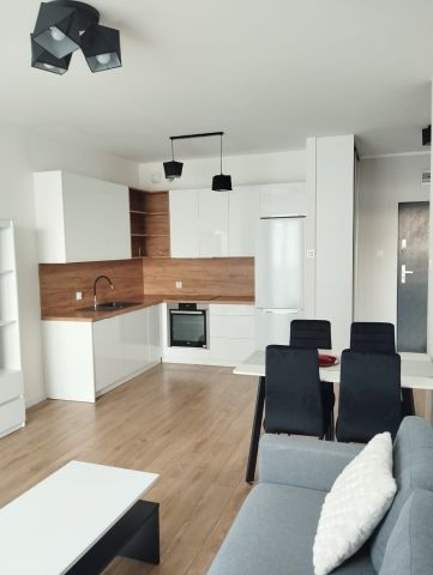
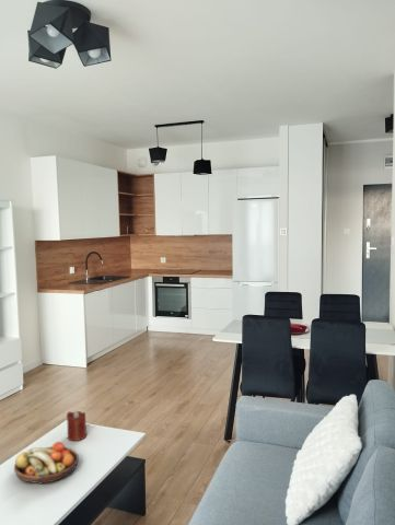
+ candle [66,409,88,442]
+ fruit bowl [13,441,80,485]
